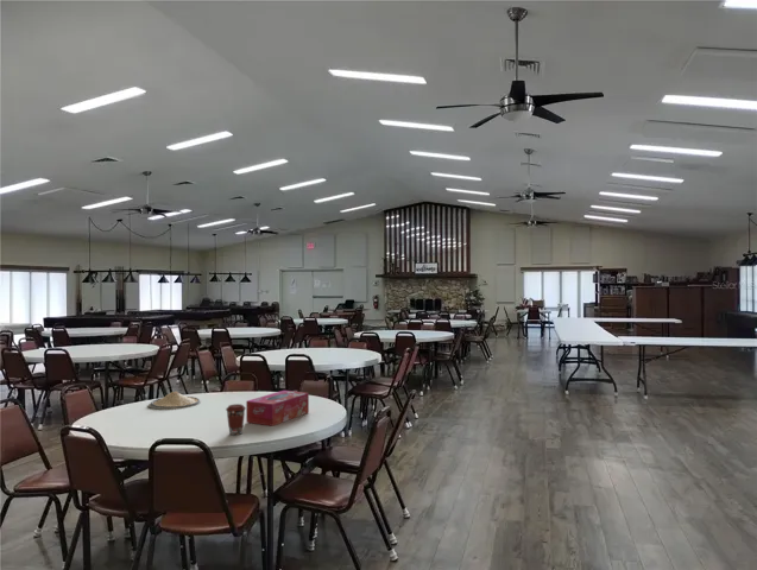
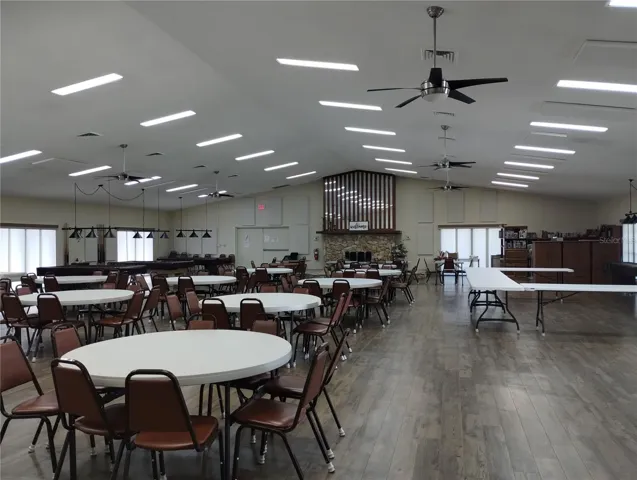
- coffee cup [225,403,246,436]
- tissue box [245,390,310,428]
- plate [146,390,202,411]
